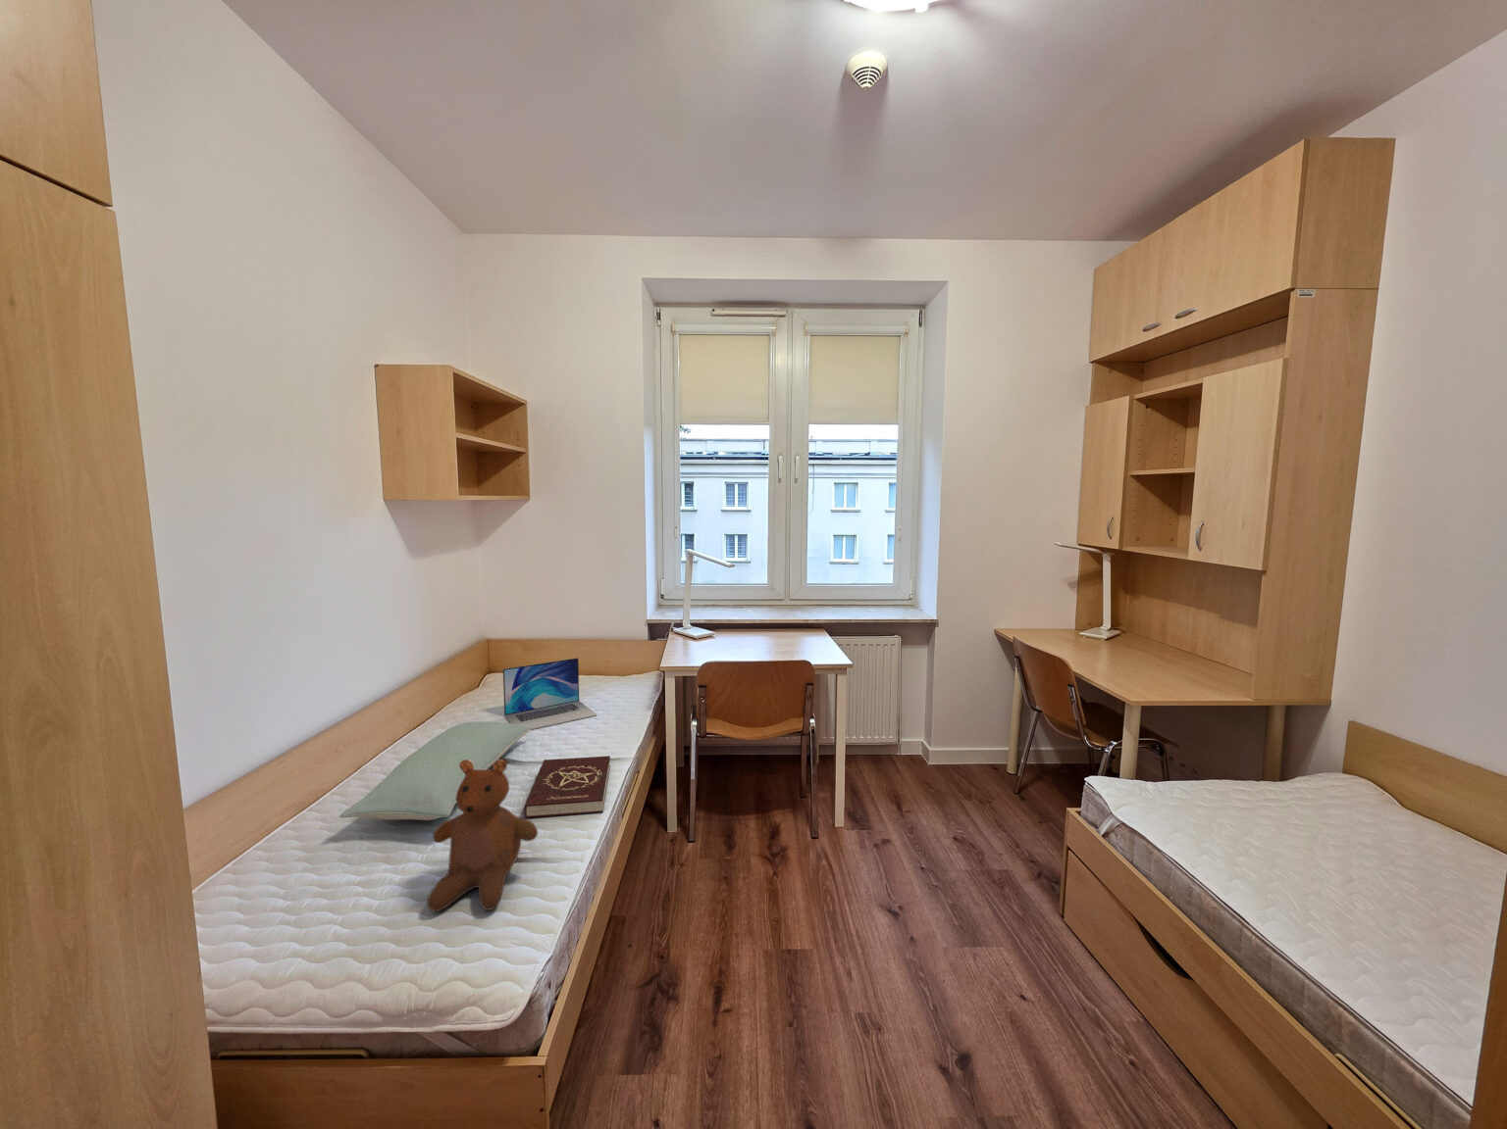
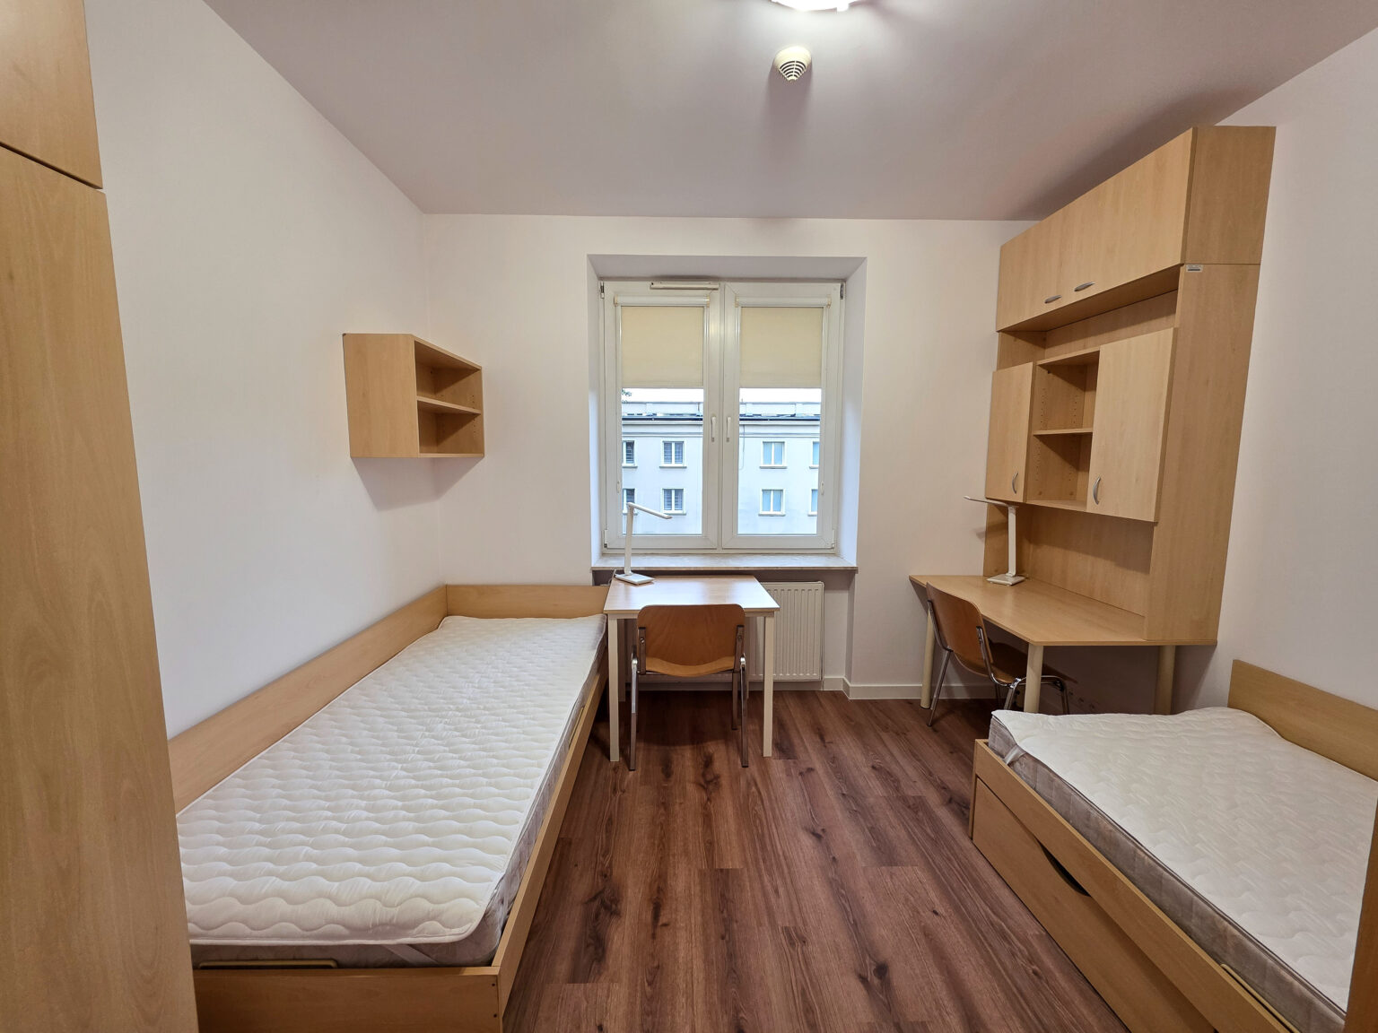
- laptop [502,657,598,731]
- pillow [338,720,533,822]
- teddy bear [427,758,539,912]
- book [523,754,611,819]
